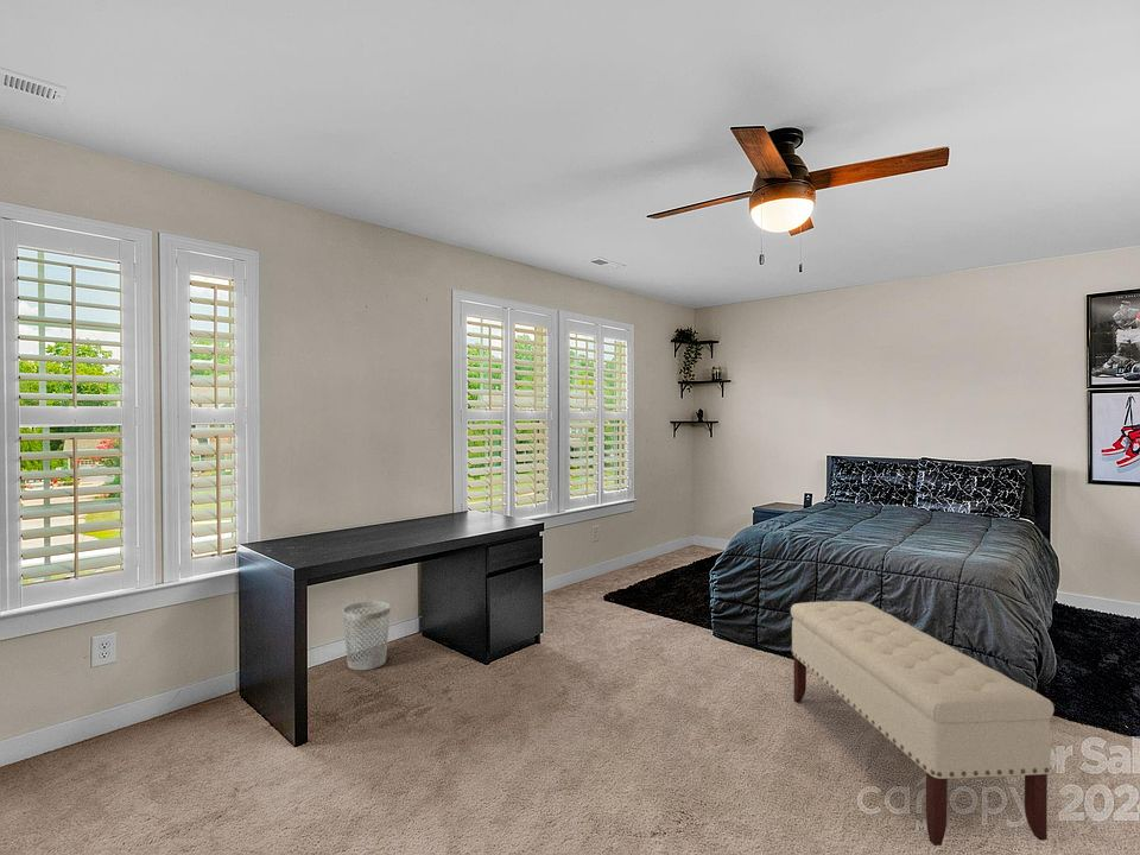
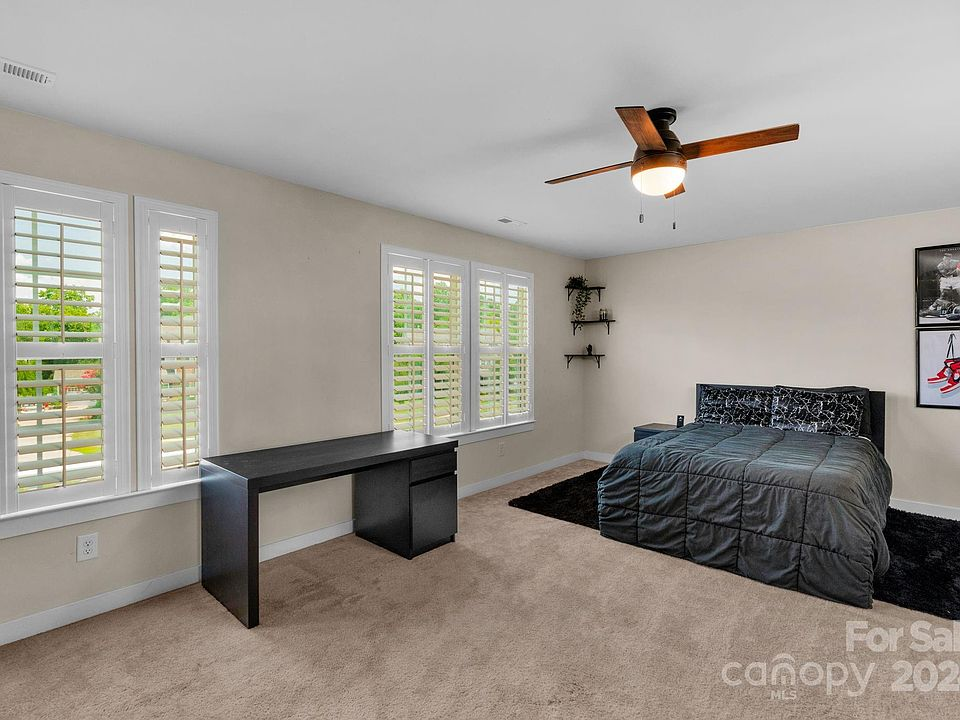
- wastebasket [342,600,392,671]
- bench [790,600,1056,847]
